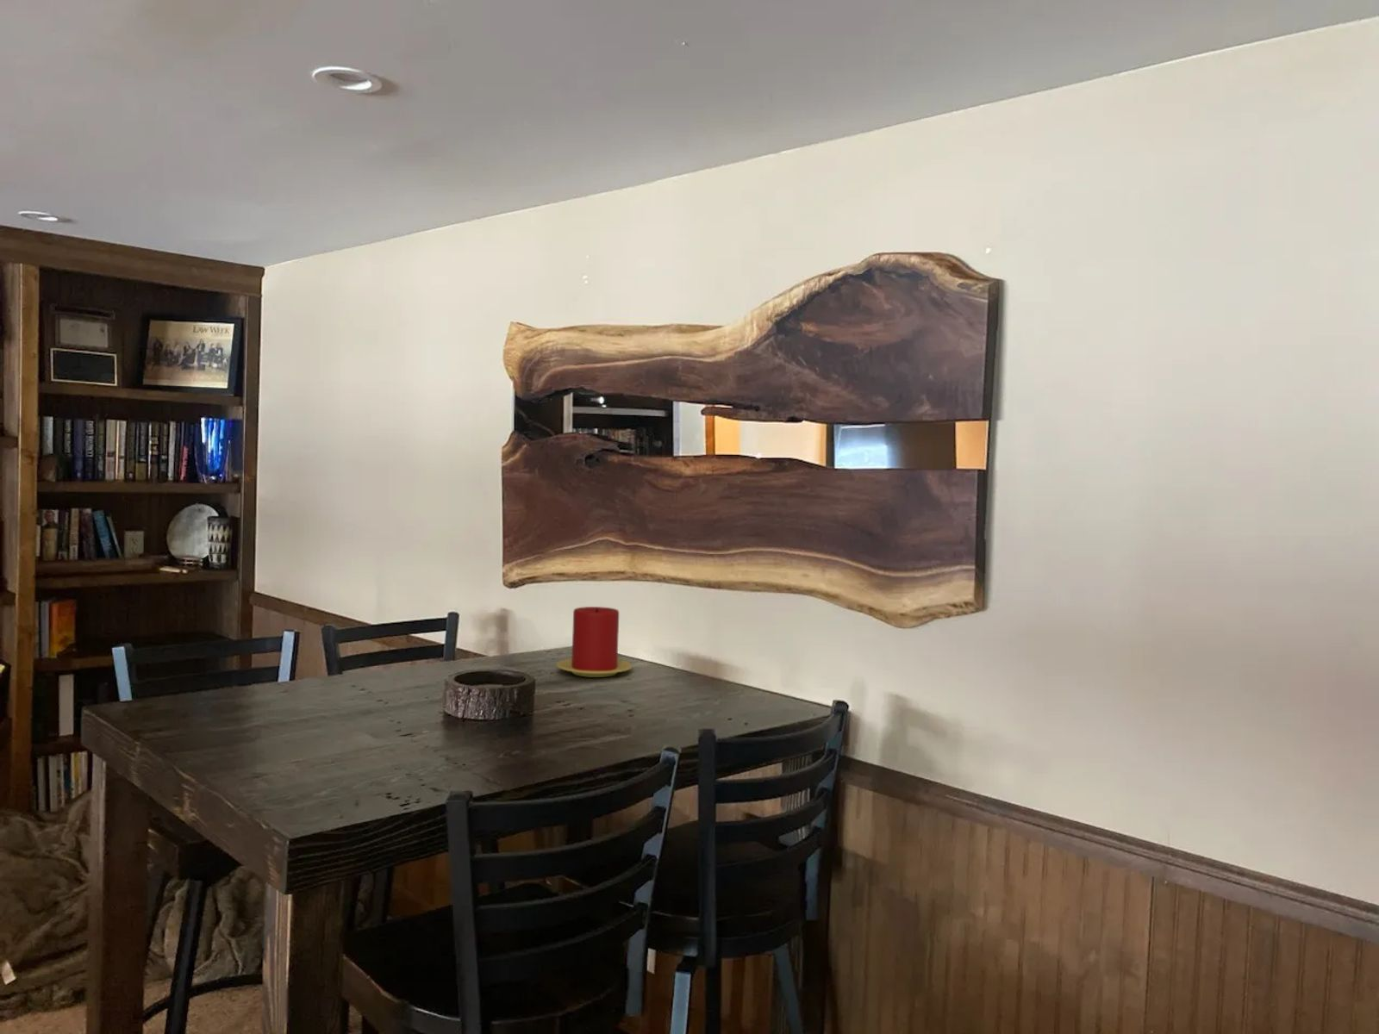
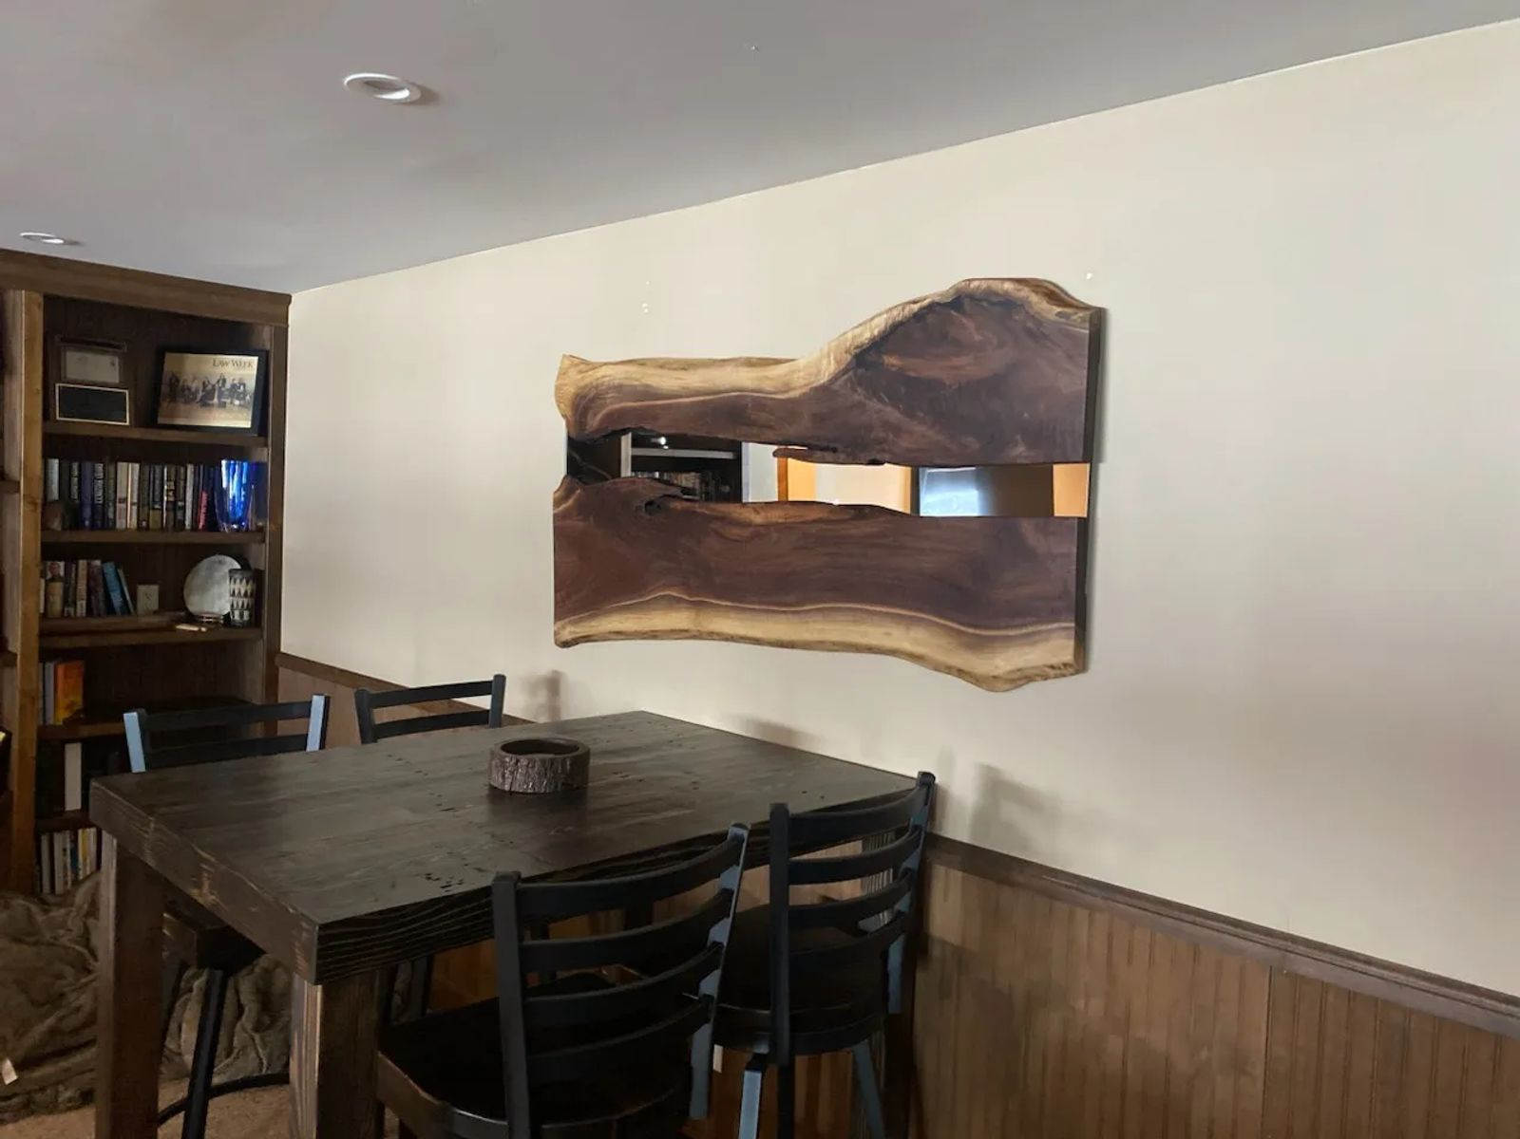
- candle [556,606,633,678]
